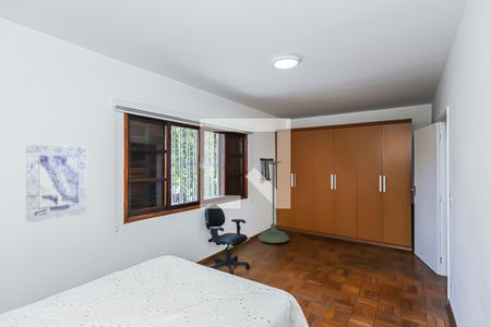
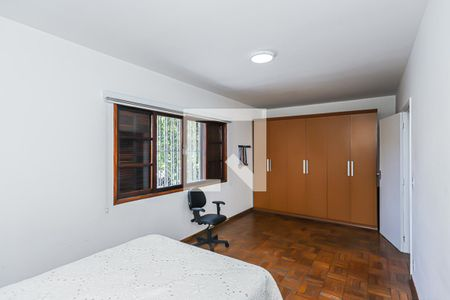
- plant stand [258,160,290,244]
- wall art [25,143,88,223]
